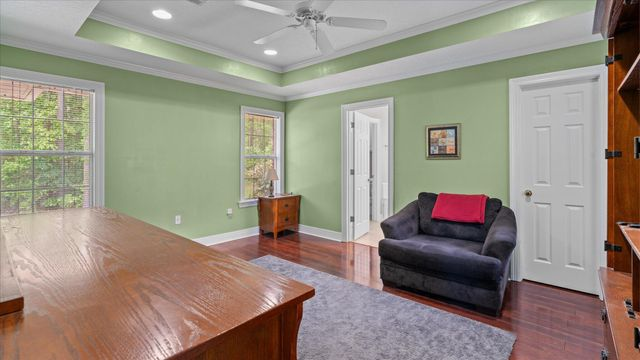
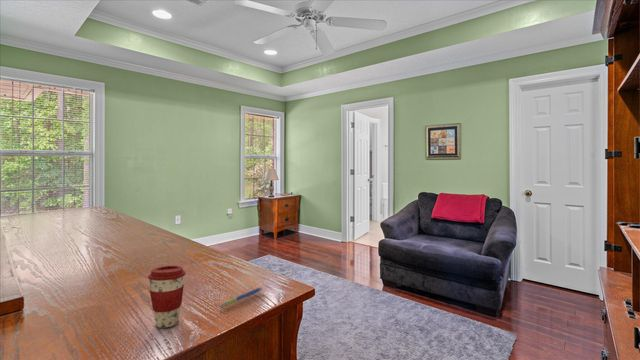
+ coffee cup [147,265,187,329]
+ pen [218,286,263,308]
